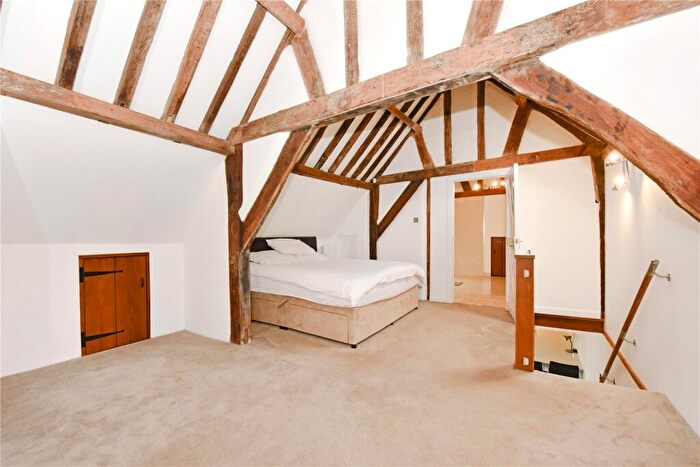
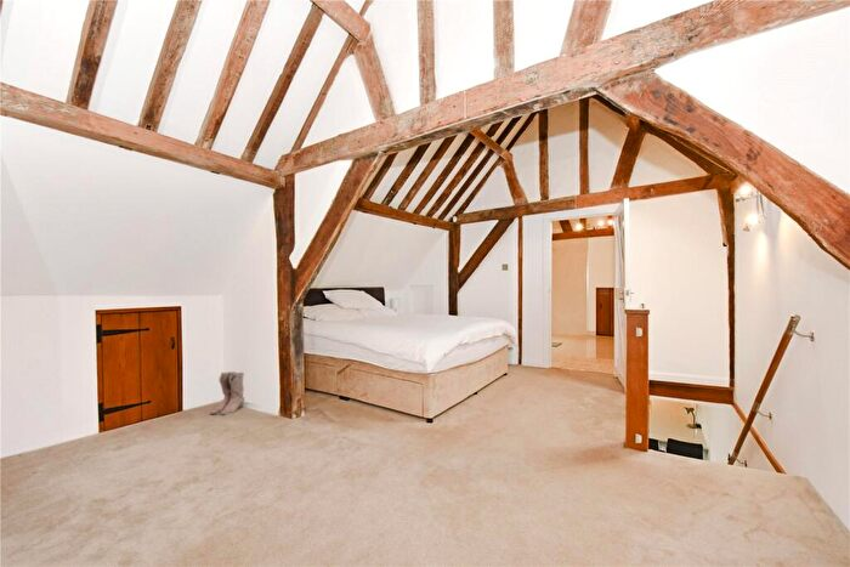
+ boots [209,370,245,416]
